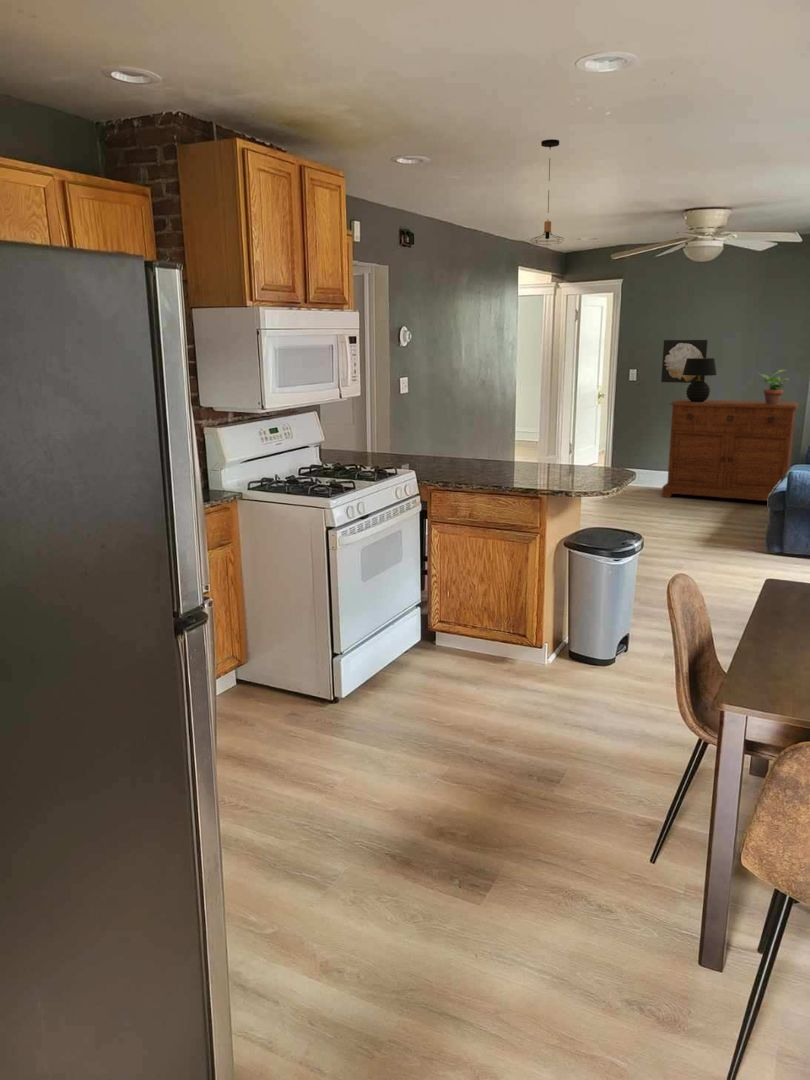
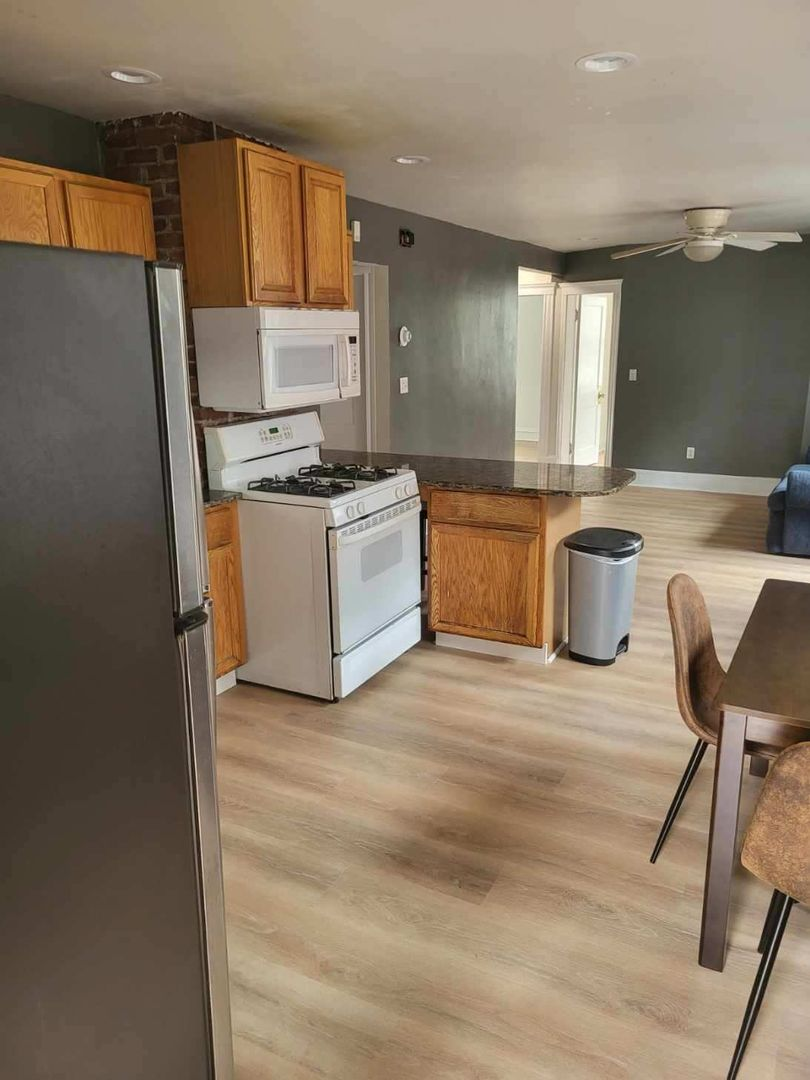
- table lamp [683,357,717,402]
- pendant light [530,138,565,249]
- potted plant [756,369,791,404]
- wall art [660,339,709,384]
- sideboard [661,398,800,502]
